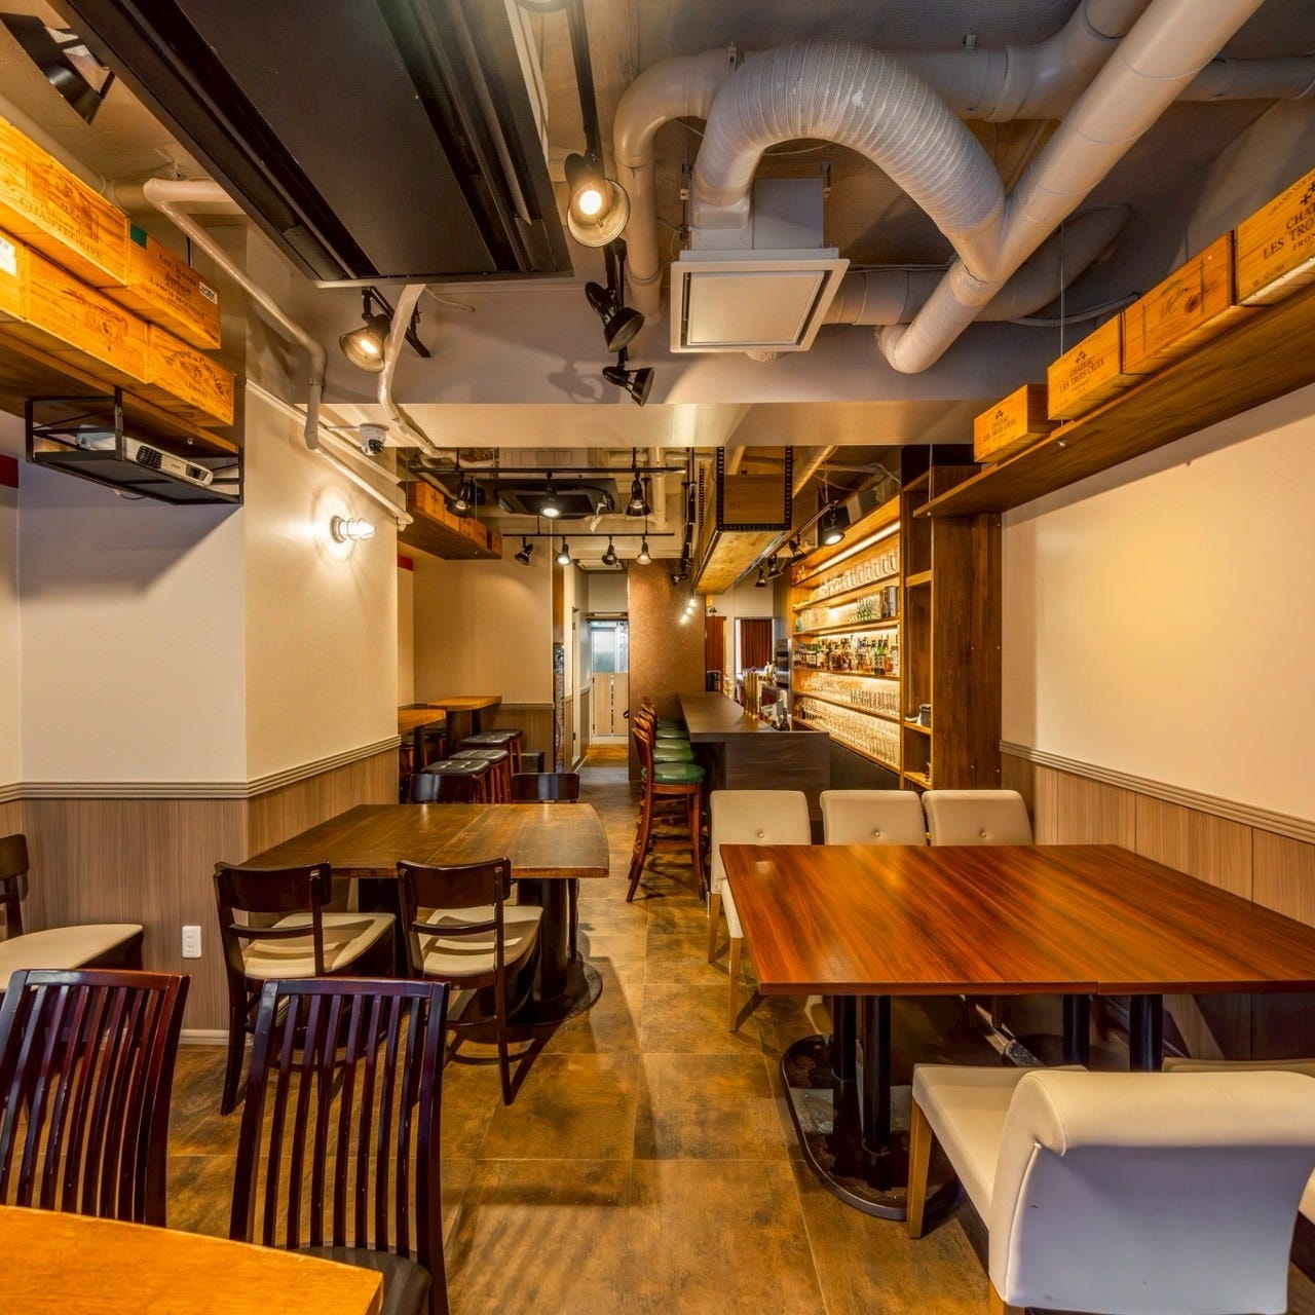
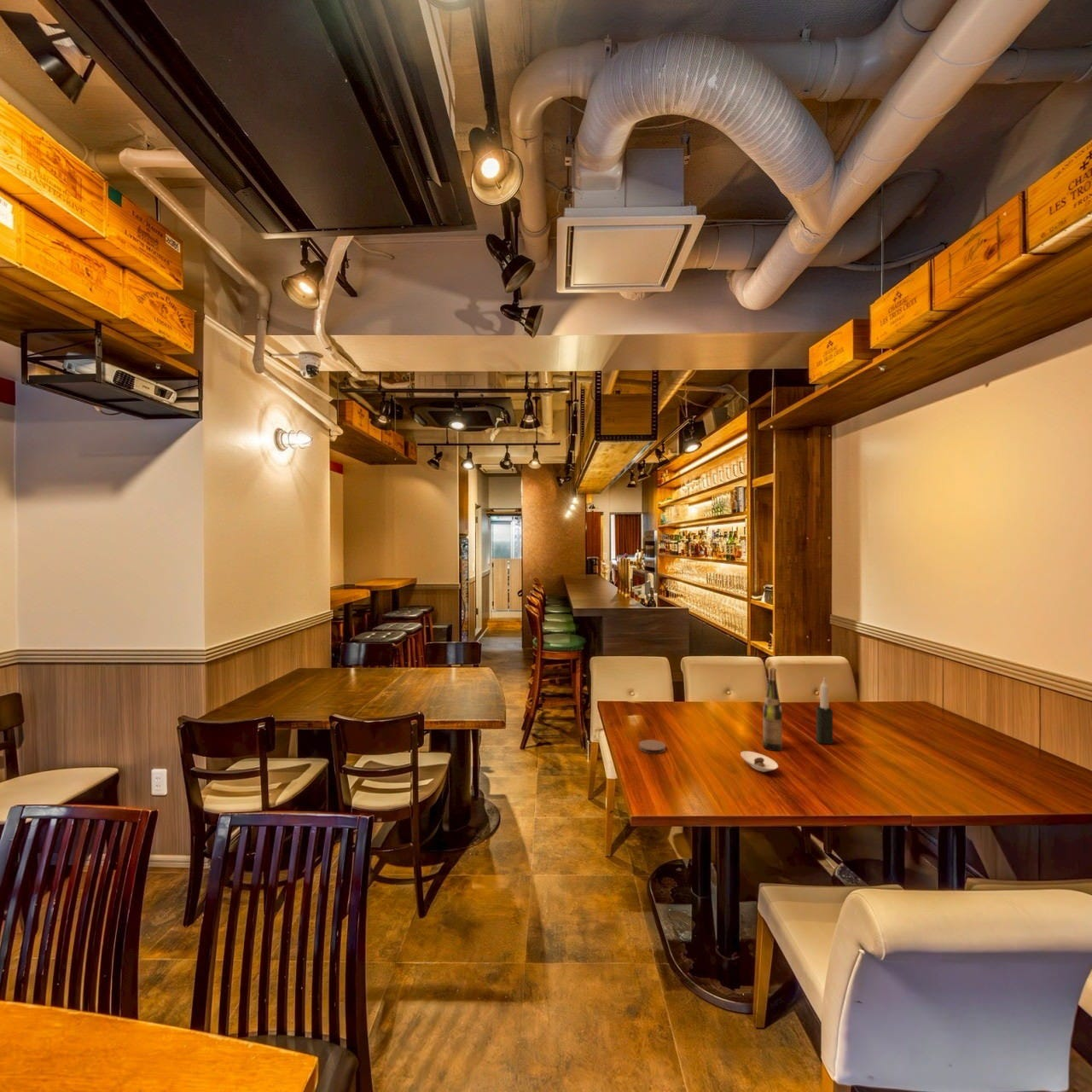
+ wine bottle [762,667,783,752]
+ coaster [638,739,666,754]
+ saucer [740,750,779,773]
+ candle [816,677,834,746]
